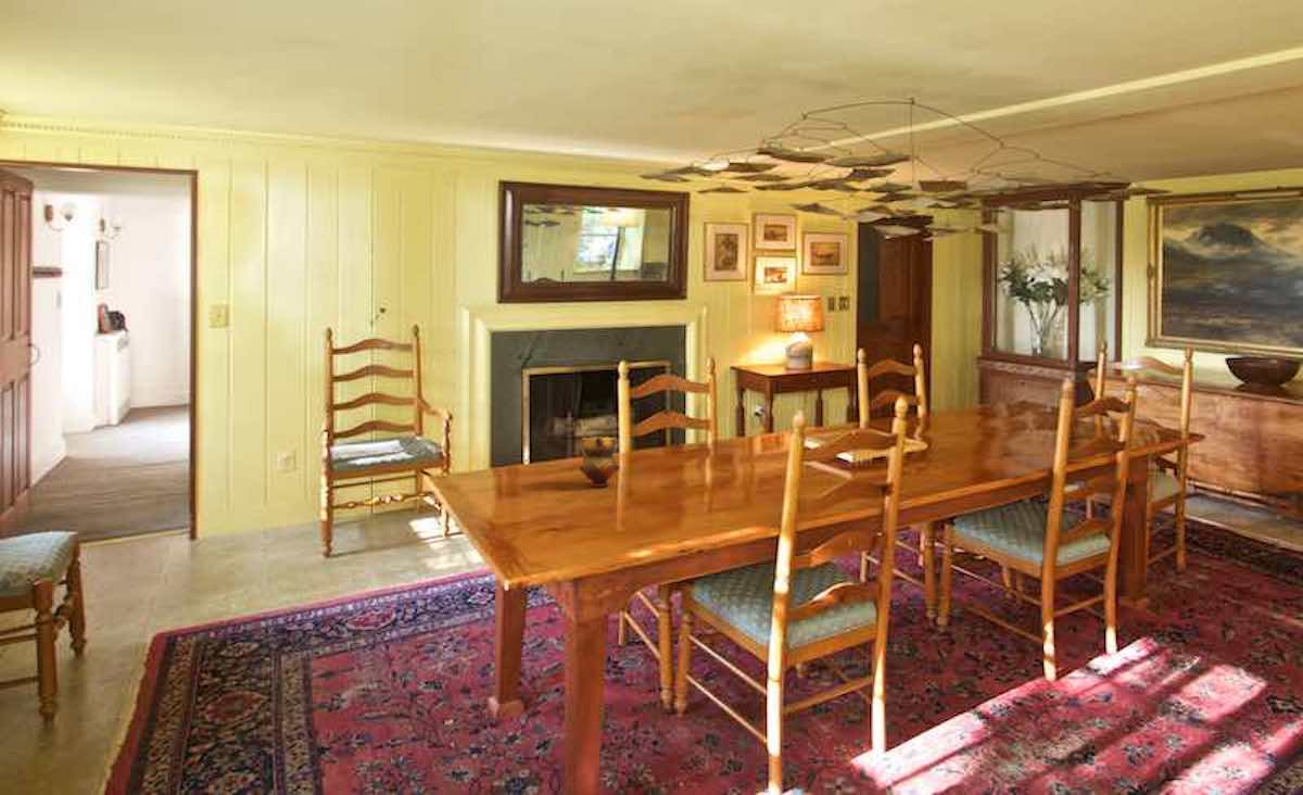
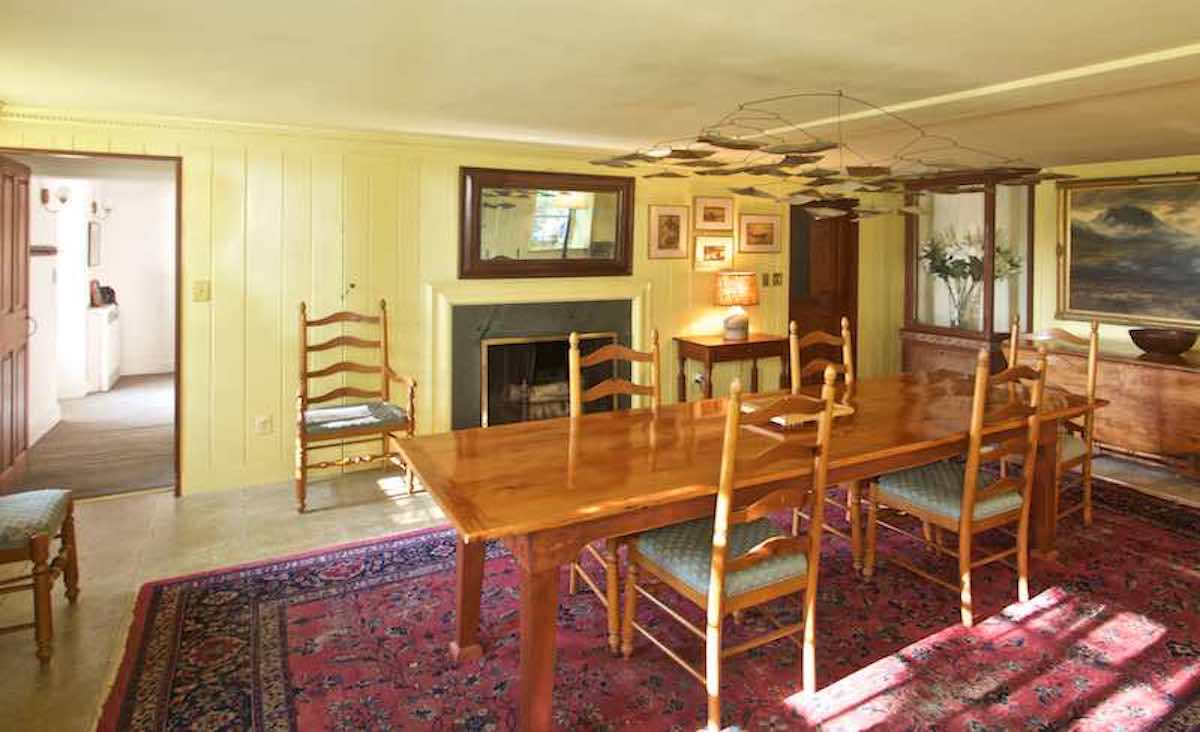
- teapot [578,436,621,488]
